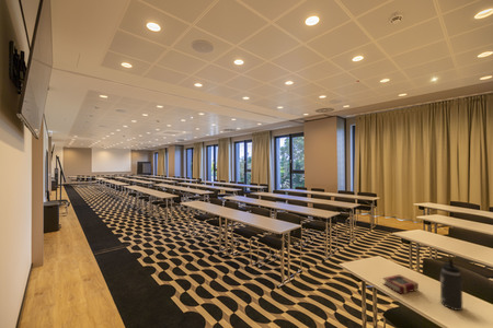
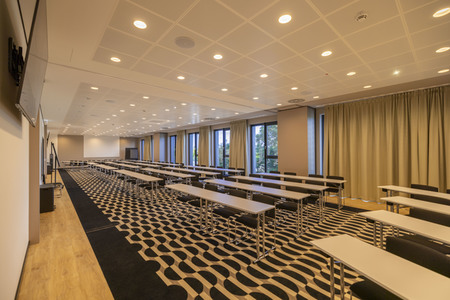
- thermos bottle [439,258,465,312]
- book [381,273,420,295]
